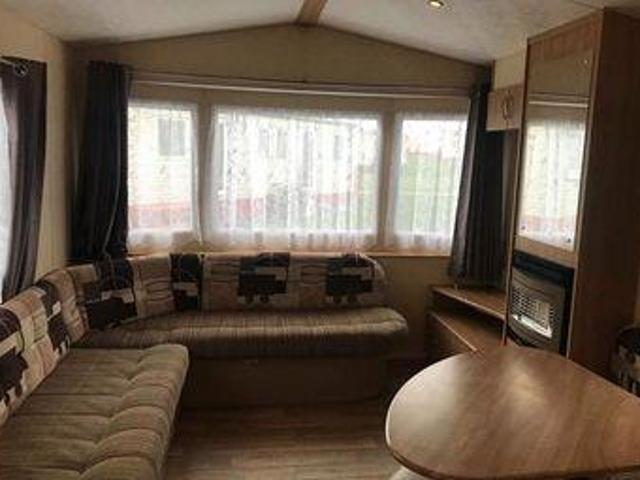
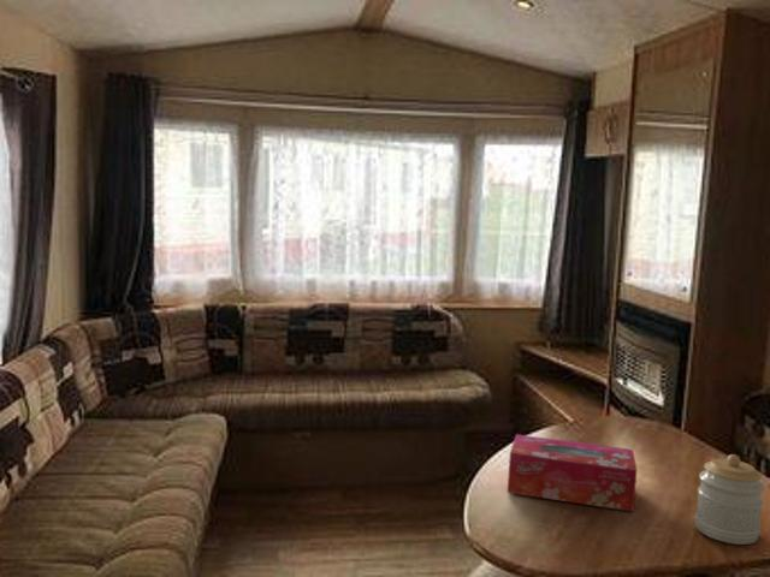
+ tissue box [507,433,638,512]
+ jar [694,453,766,546]
